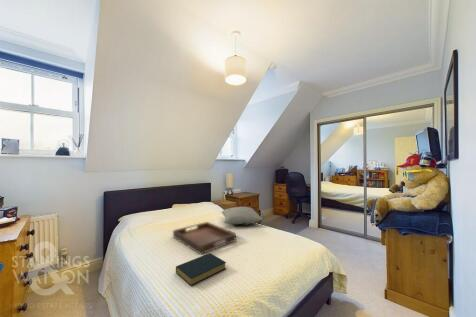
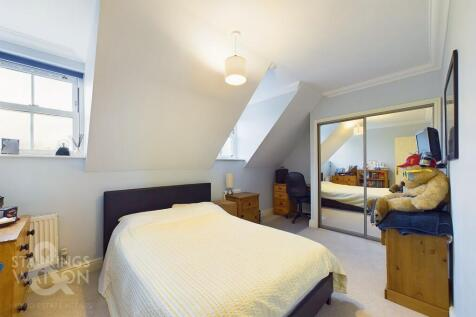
- serving tray [172,221,237,256]
- pillow [220,206,264,226]
- hardback book [175,252,227,287]
